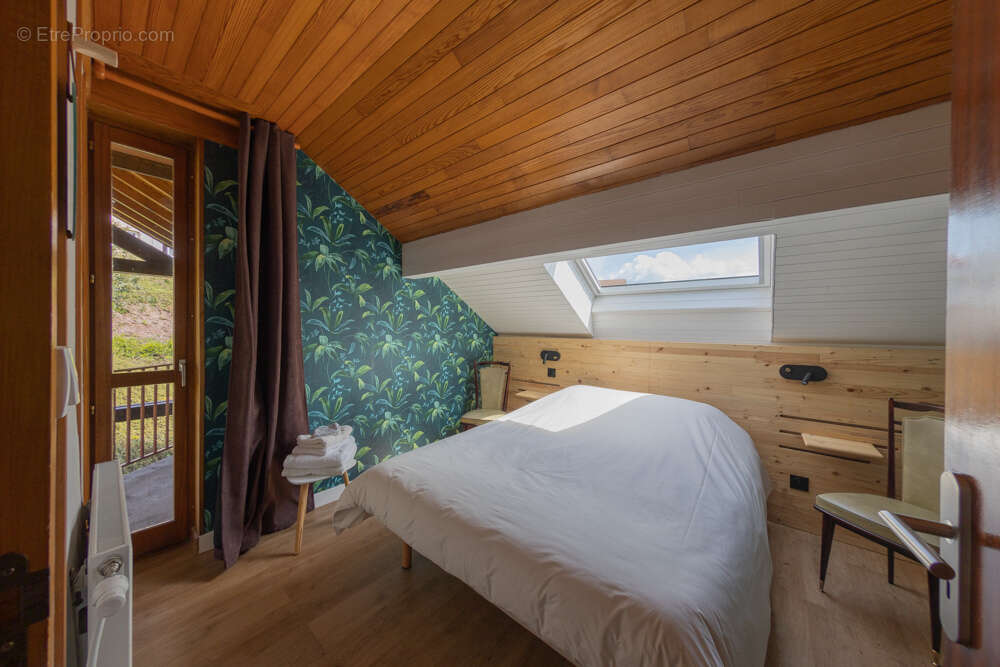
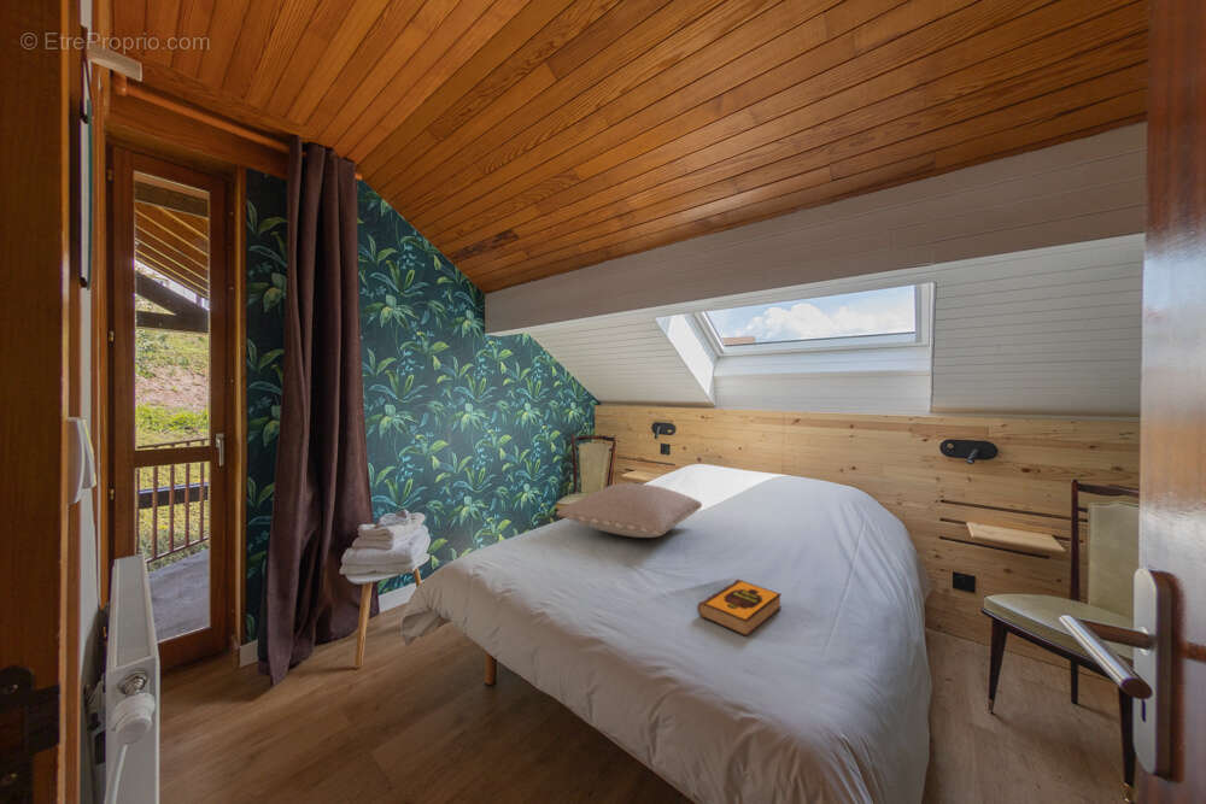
+ pillow [555,482,703,539]
+ hardback book [696,579,783,638]
